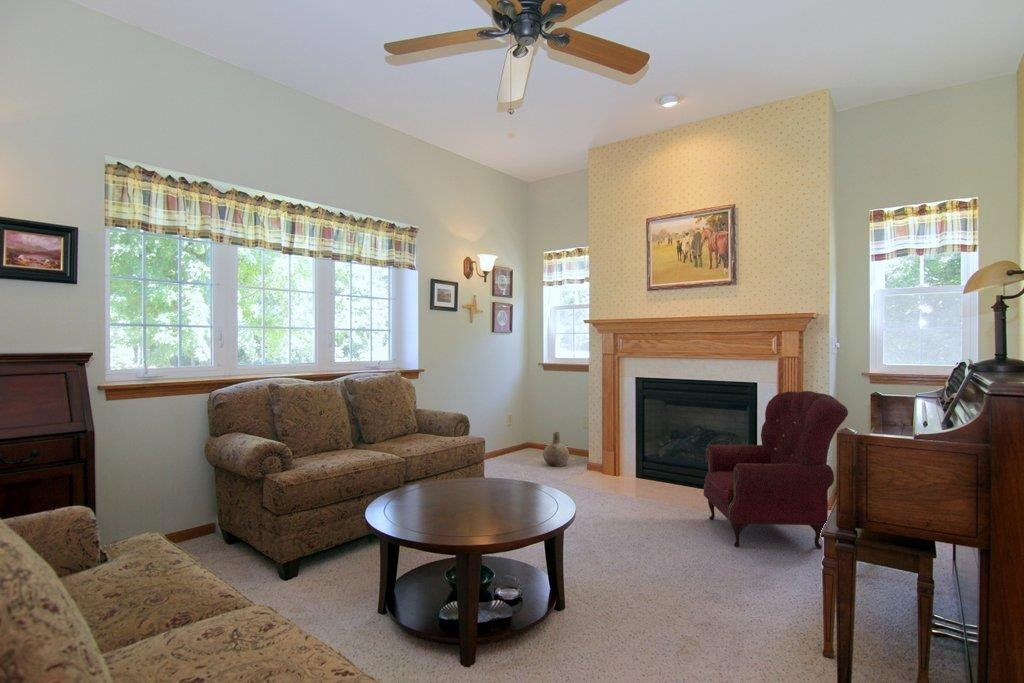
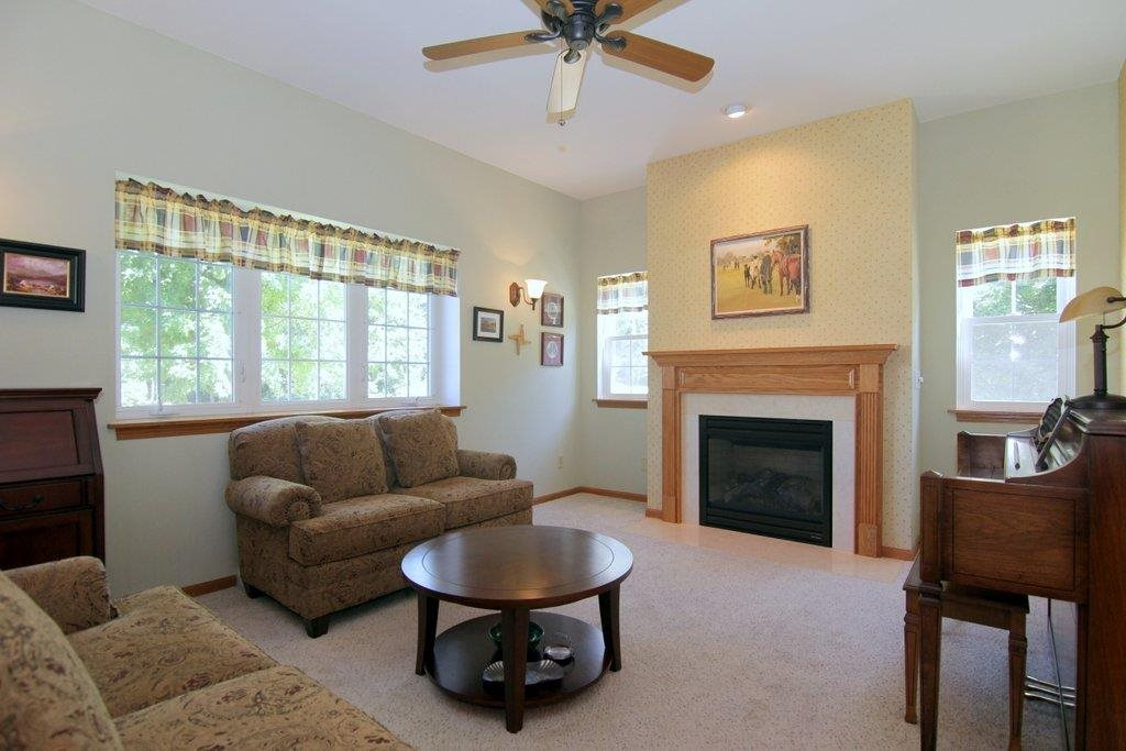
- armchair [703,390,849,549]
- vase [542,431,570,468]
